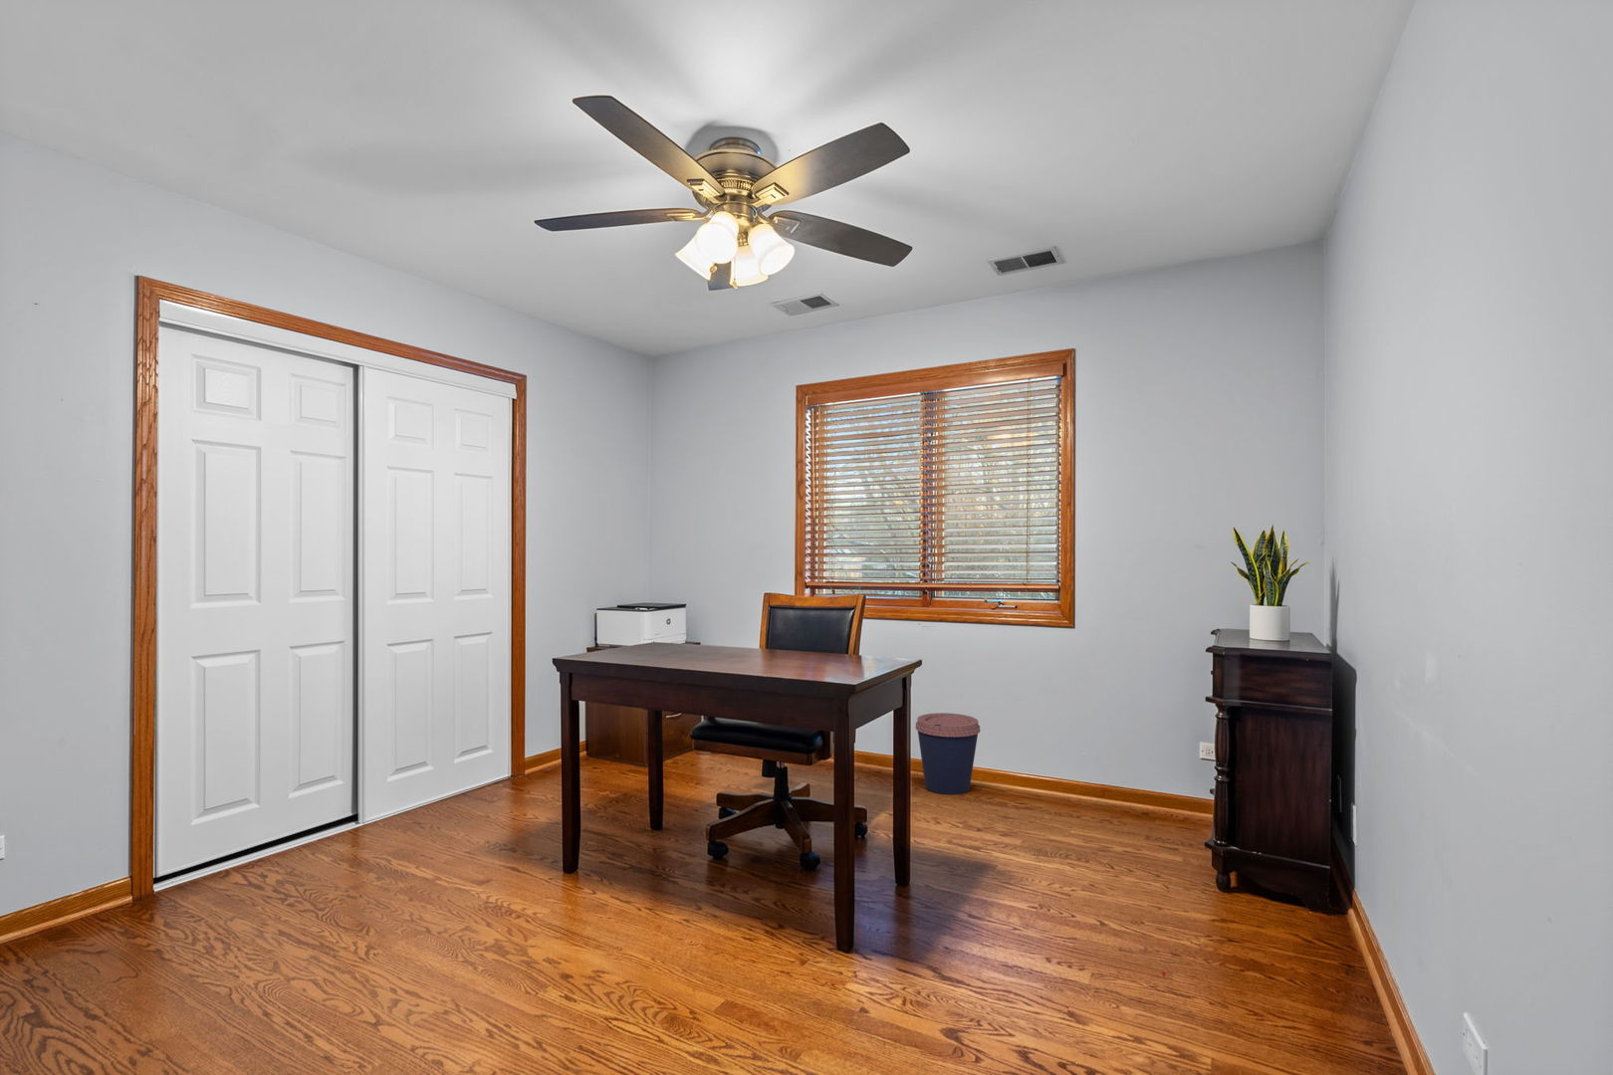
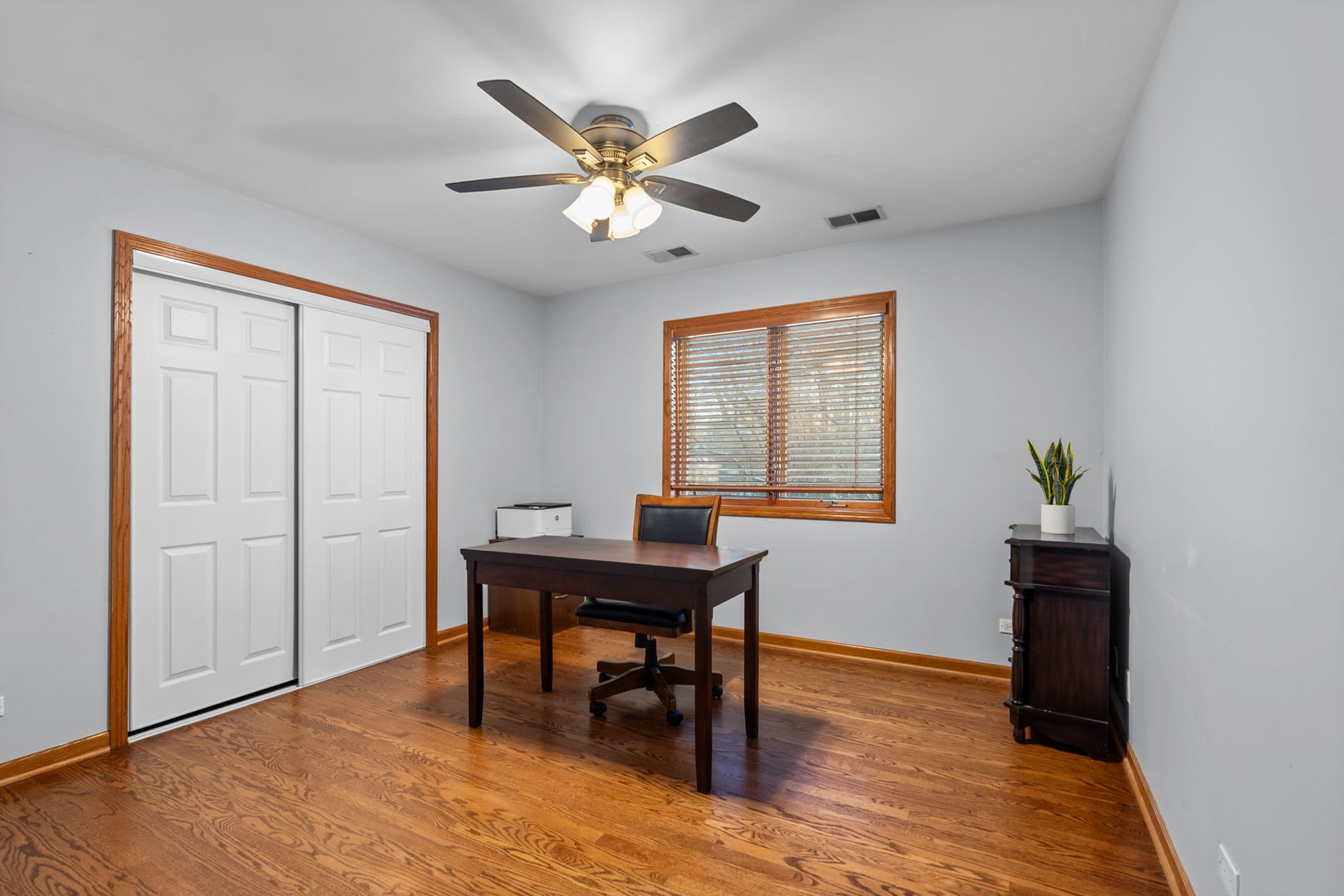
- coffee cup [915,711,982,795]
